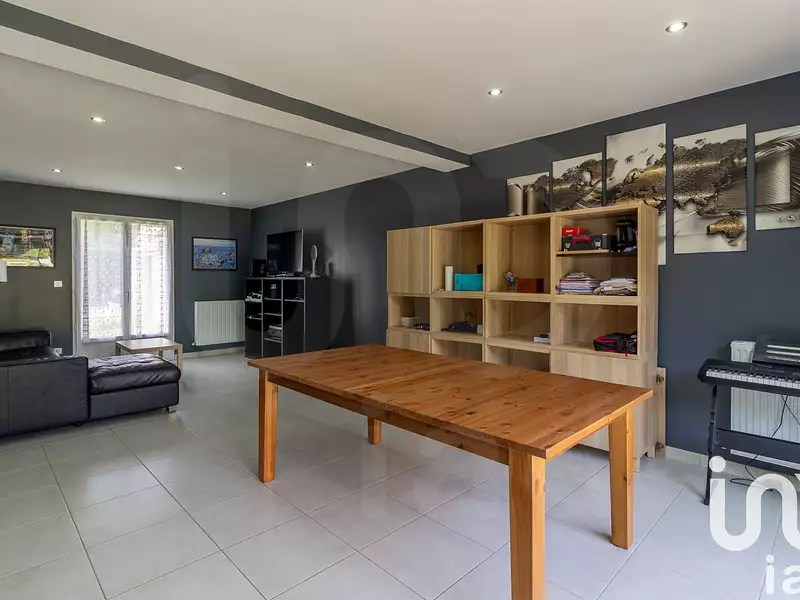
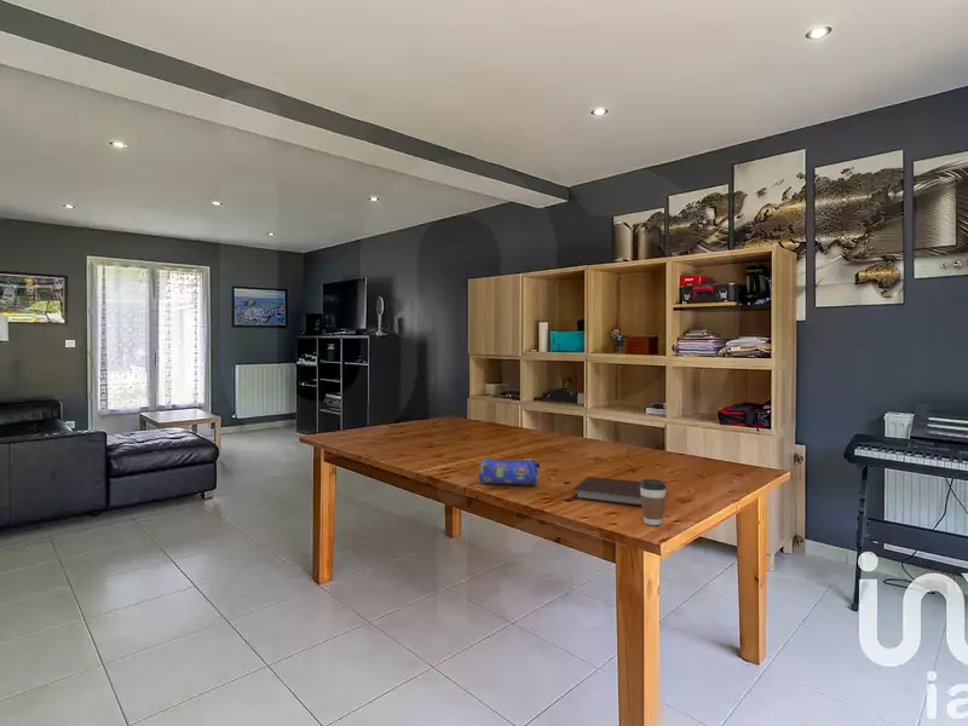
+ coffee cup [640,478,668,526]
+ notebook [572,476,641,507]
+ pencil case [477,457,541,486]
